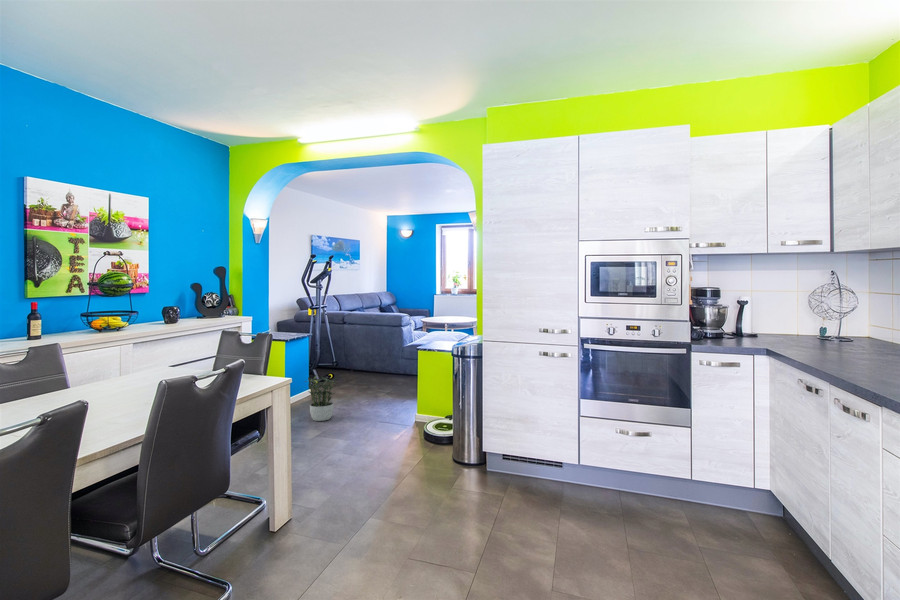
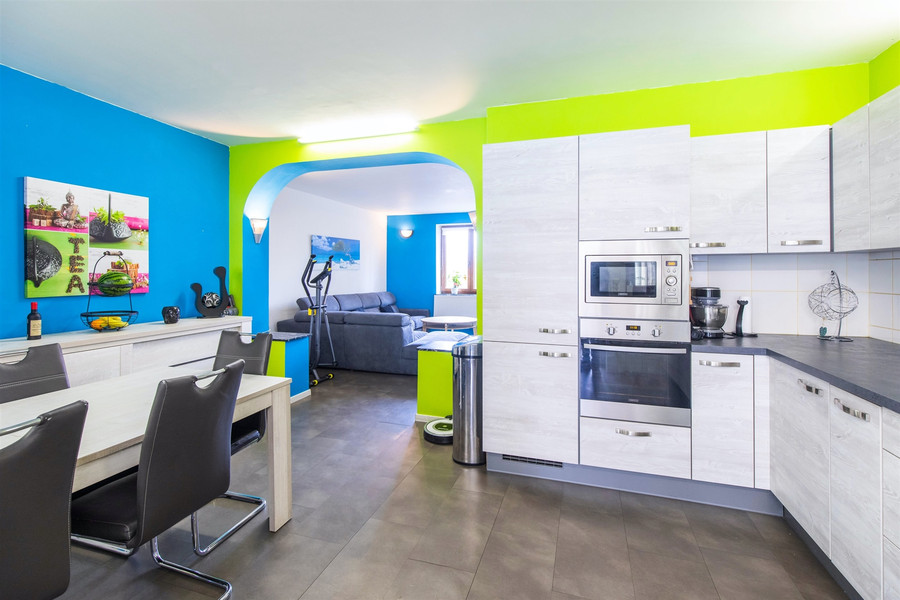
- potted plant [304,374,338,422]
